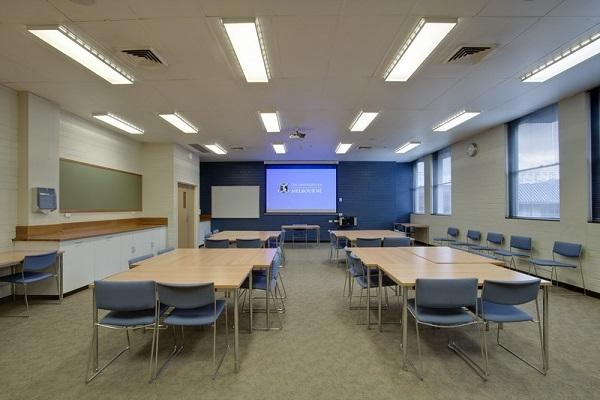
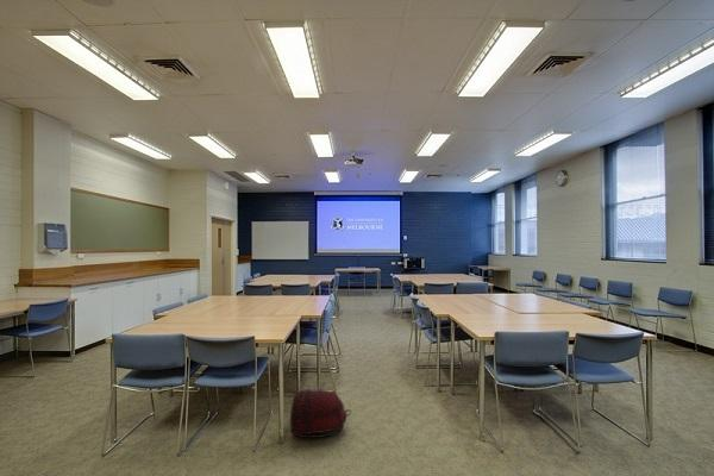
+ backpack [289,388,353,439]
